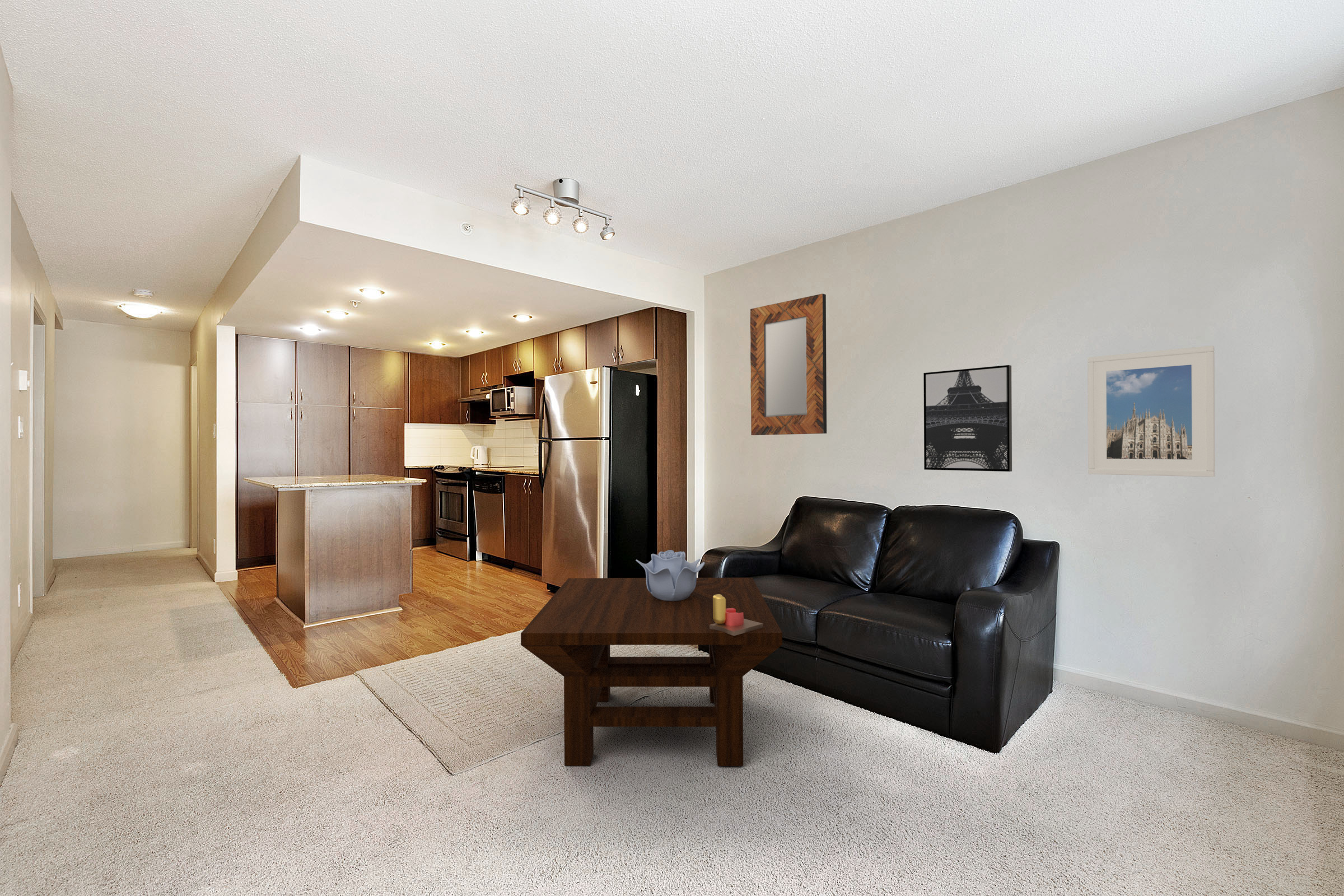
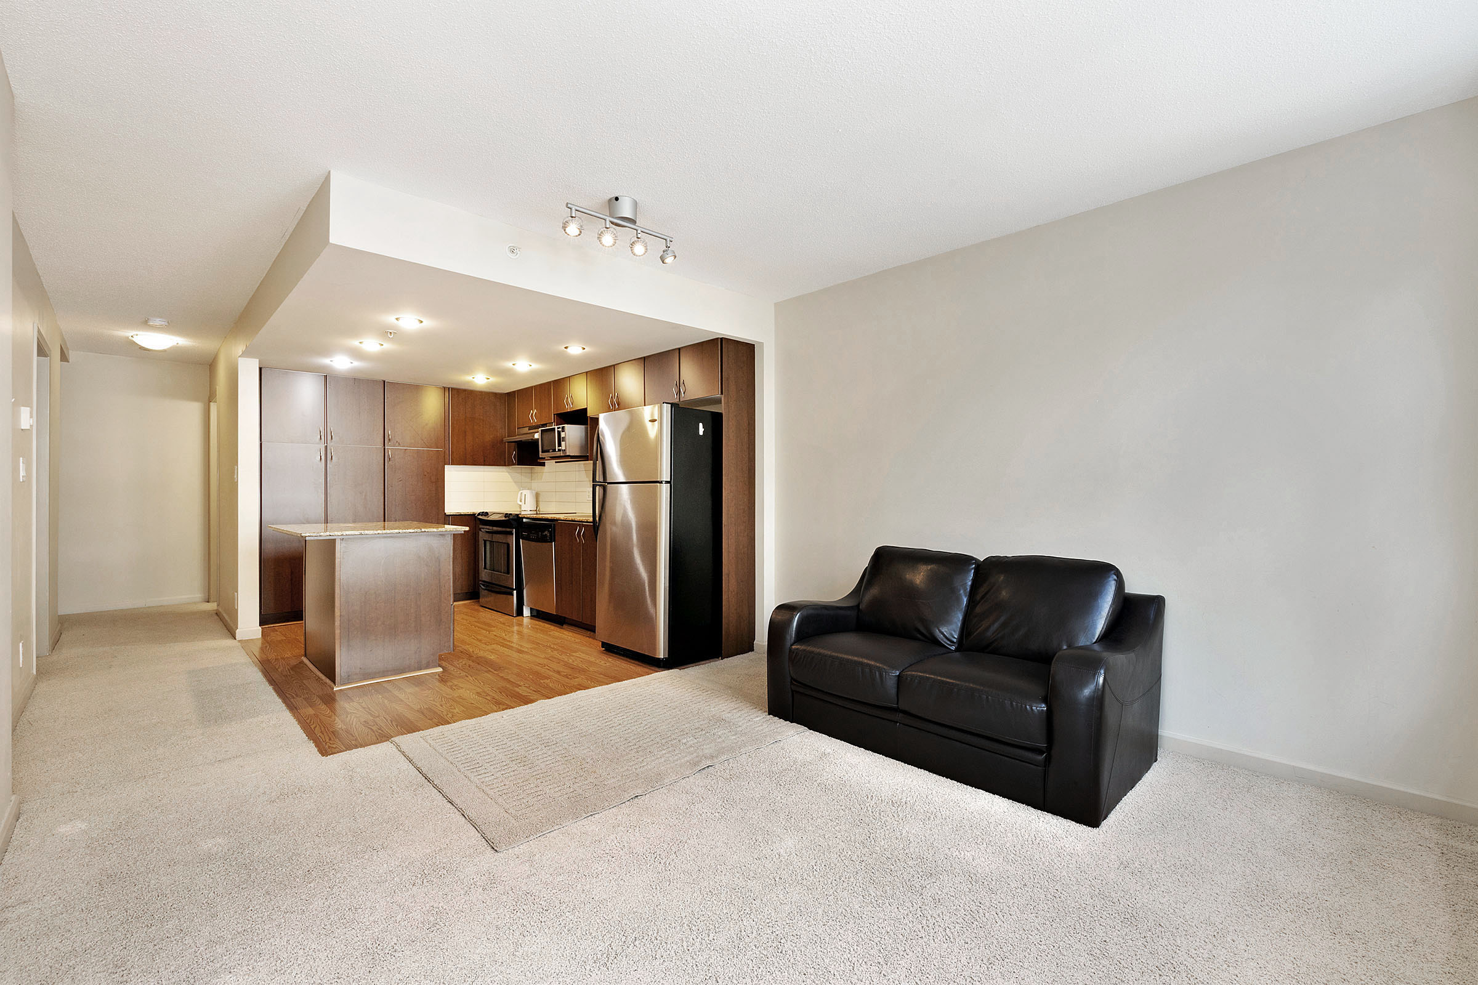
- wall art [923,365,1012,472]
- home mirror [750,293,827,436]
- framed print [1087,345,1216,478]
- candle [710,594,763,636]
- decorative bowl [635,549,705,601]
- coffee table [520,577,783,767]
